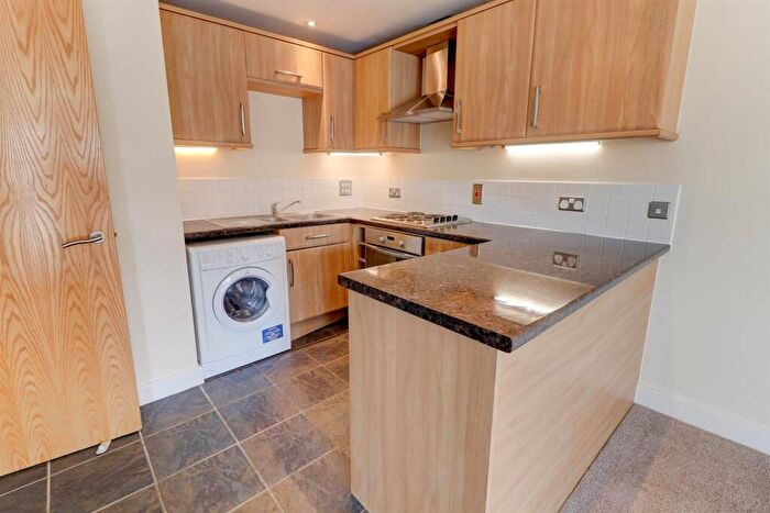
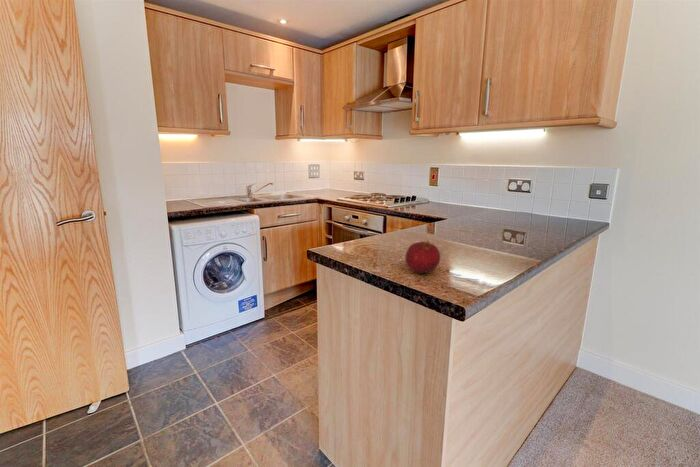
+ fruit [405,240,441,274]
